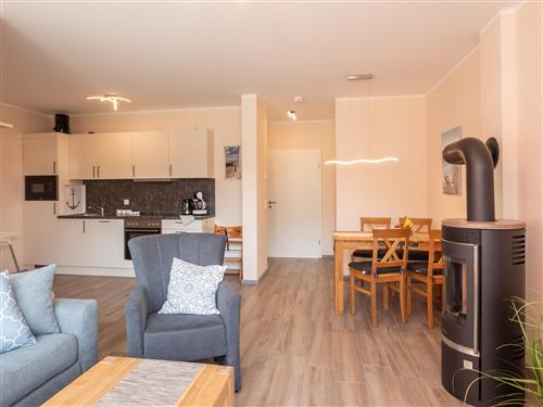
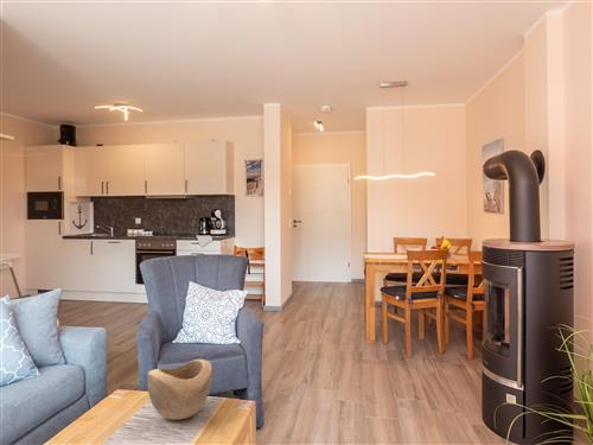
+ decorative bowl [147,358,213,421]
